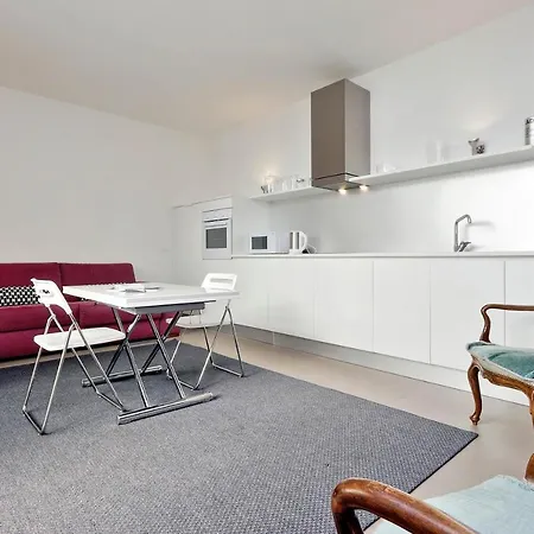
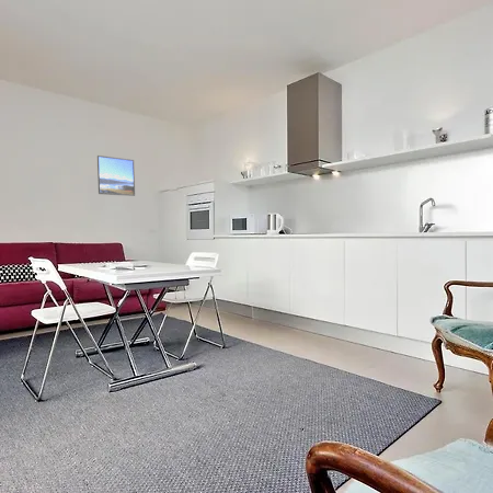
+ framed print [96,154,136,197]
